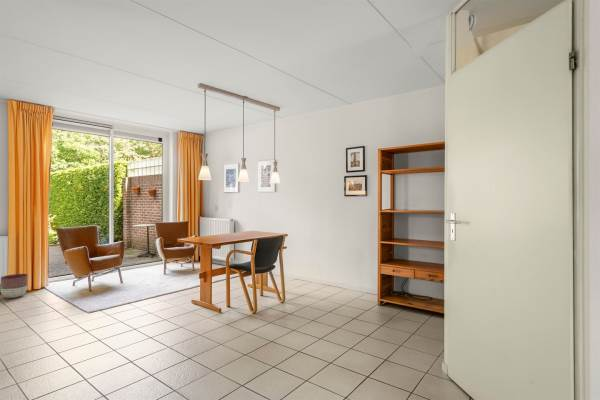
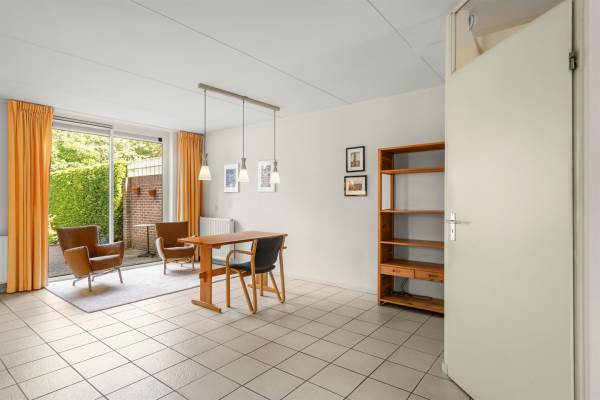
- planter [0,273,29,299]
